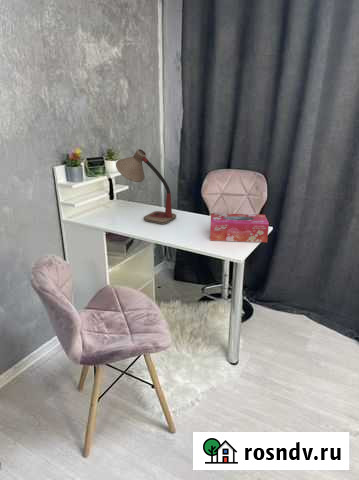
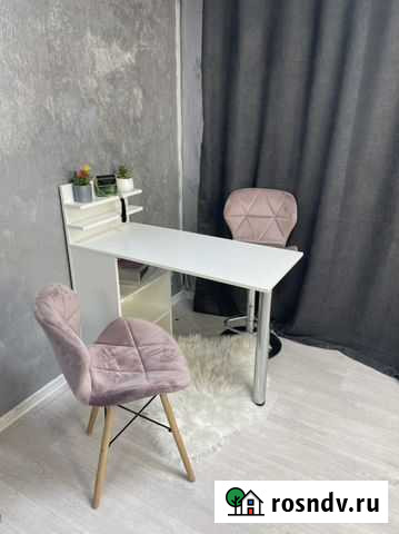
- desk lamp [115,148,177,225]
- tissue box [209,212,270,243]
